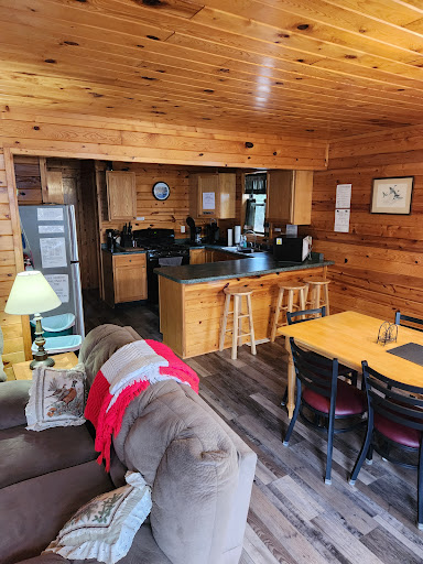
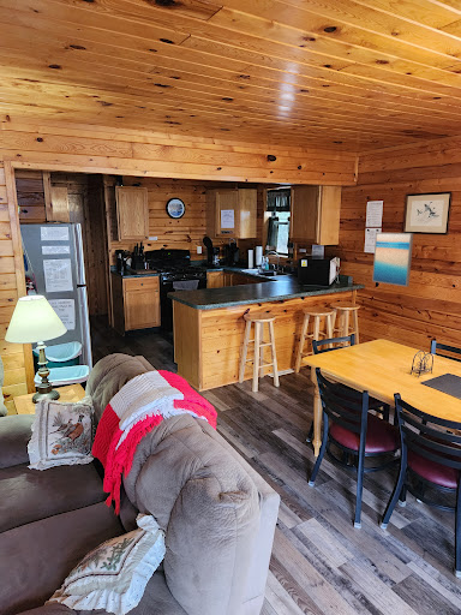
+ wall art [371,232,414,288]
